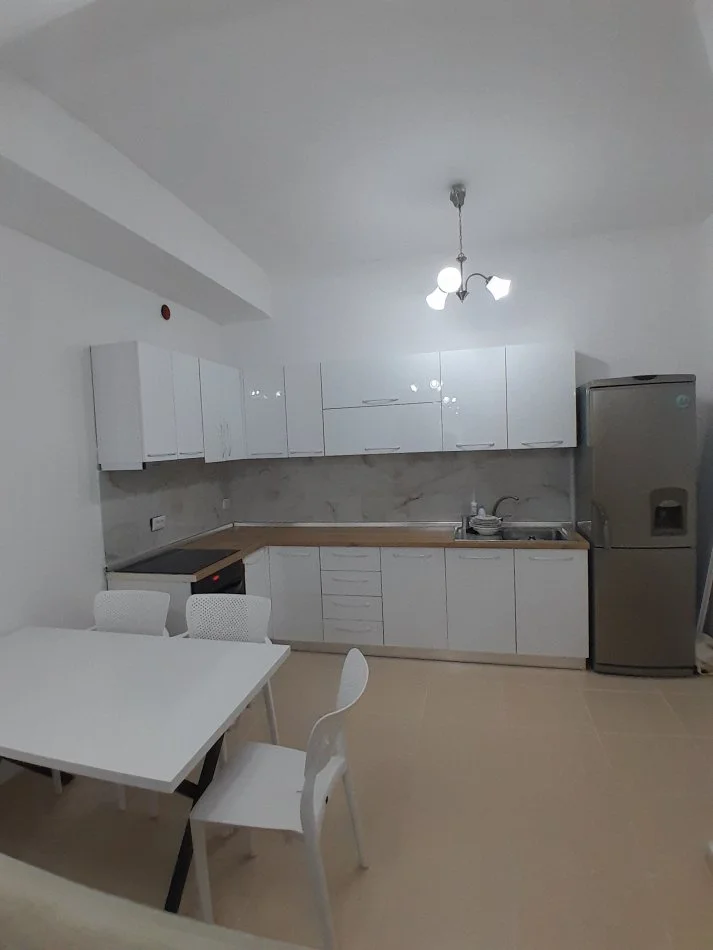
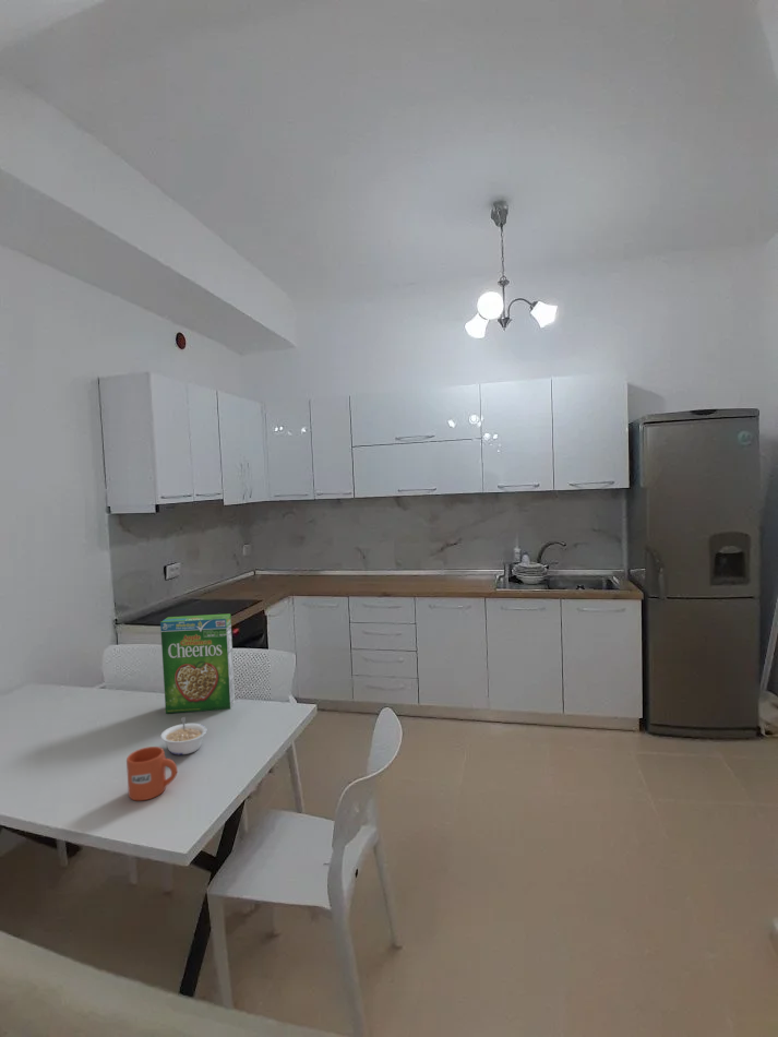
+ mug [125,746,179,801]
+ legume [160,716,207,755]
+ cereal box [159,612,236,714]
